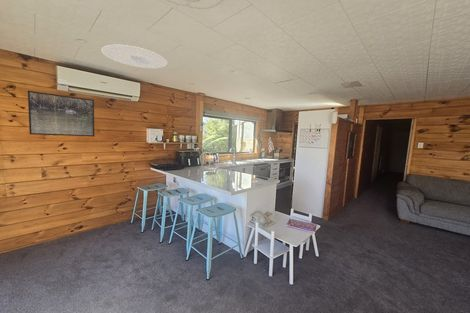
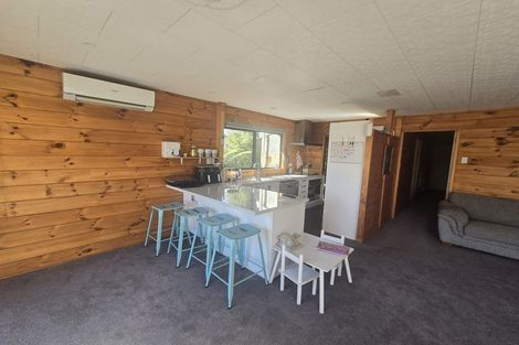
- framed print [27,90,95,137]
- ceiling light [101,44,168,69]
